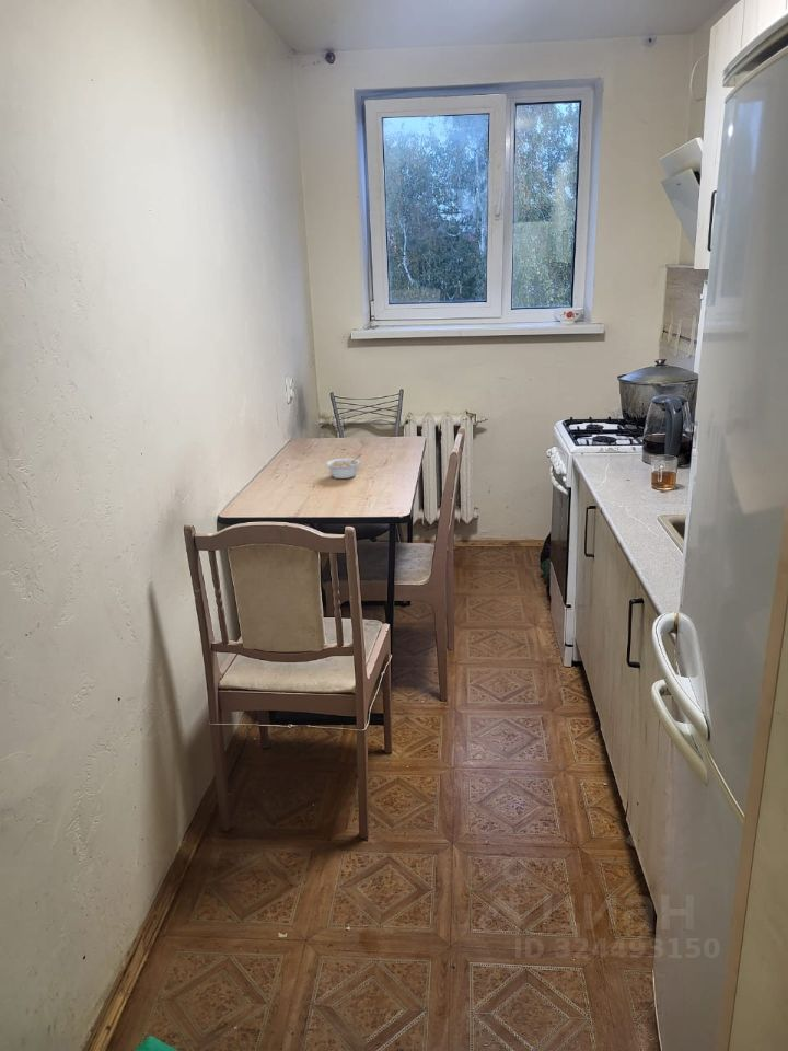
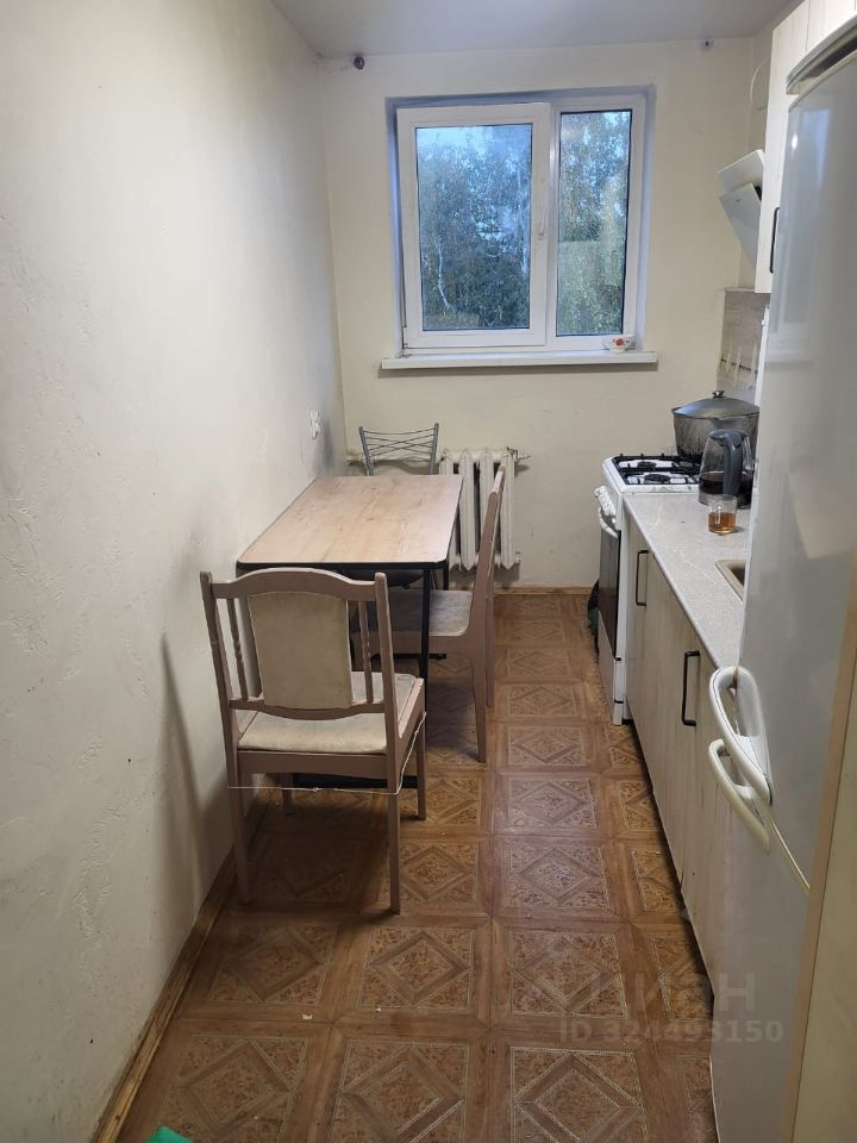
- legume [325,453,362,480]
